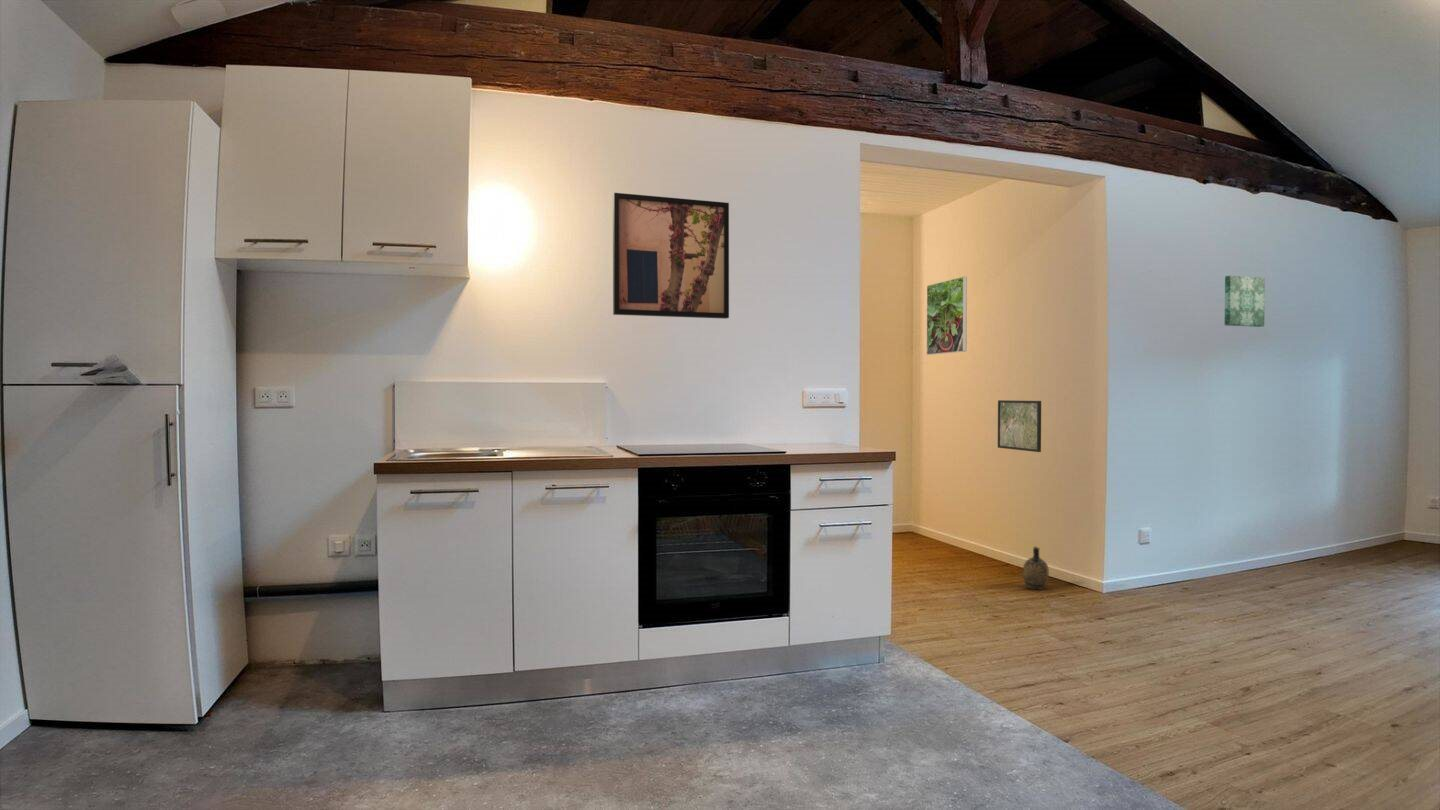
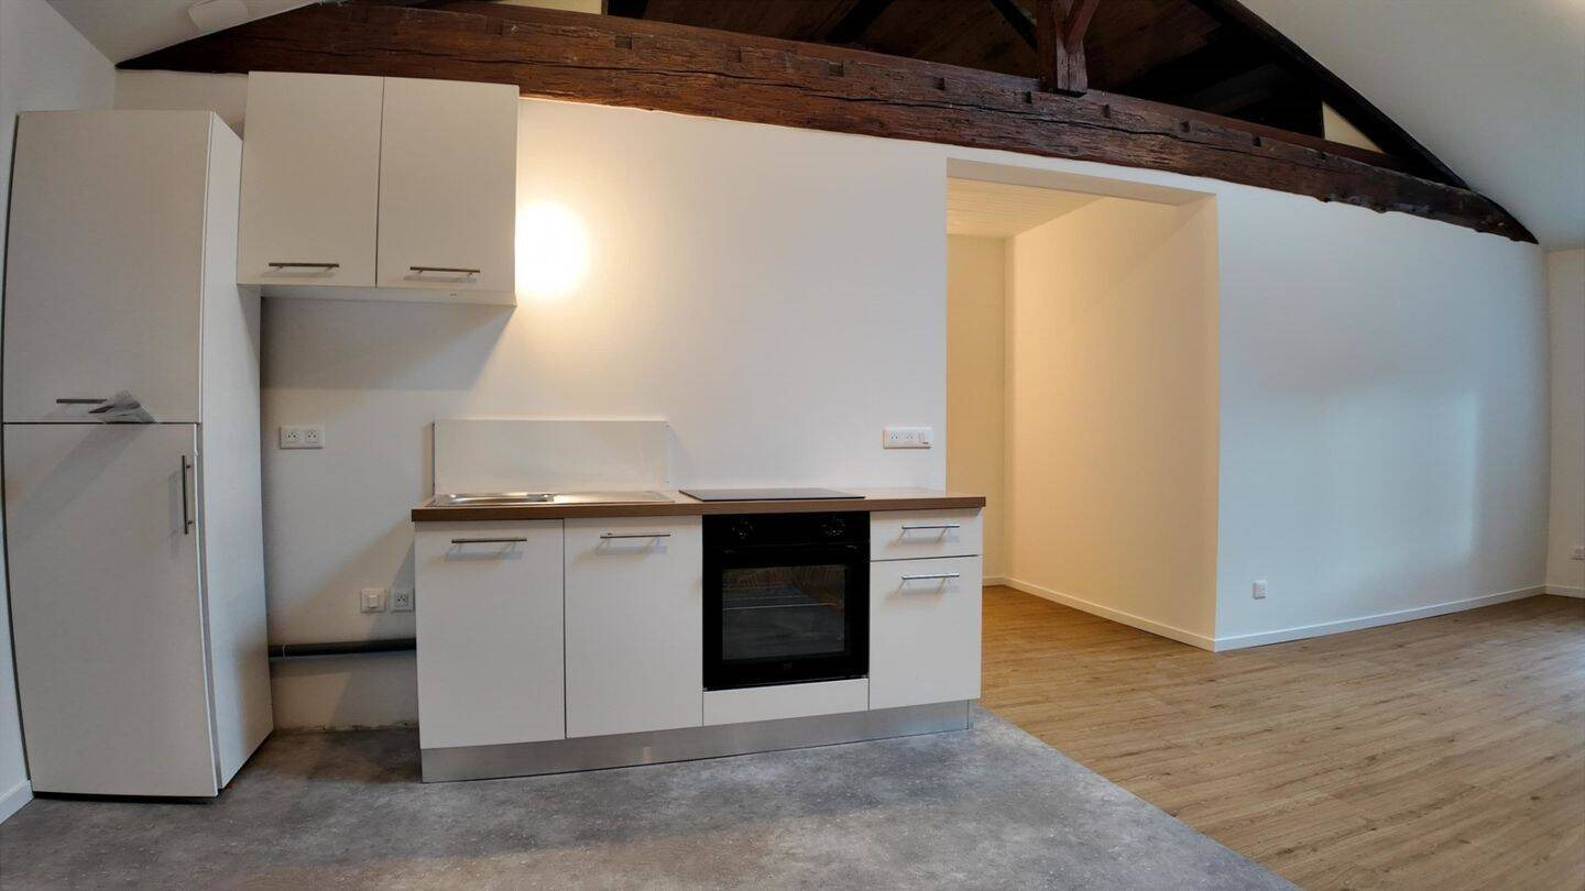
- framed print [997,399,1042,453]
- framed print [926,276,968,356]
- wall art [612,192,730,320]
- ceramic jug [1022,545,1050,591]
- wall art [1224,275,1266,328]
